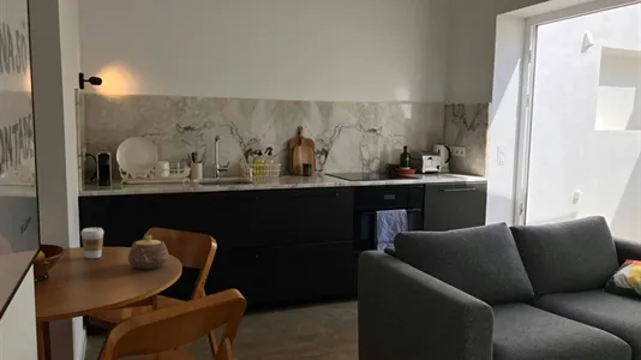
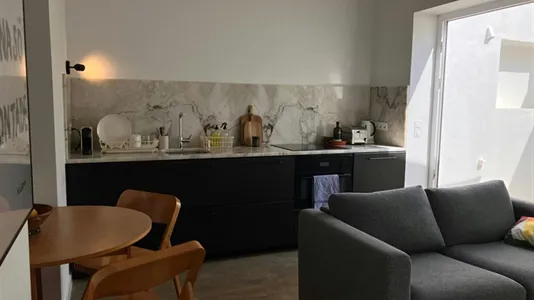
- teapot [127,234,169,270]
- coffee cup [80,227,104,259]
